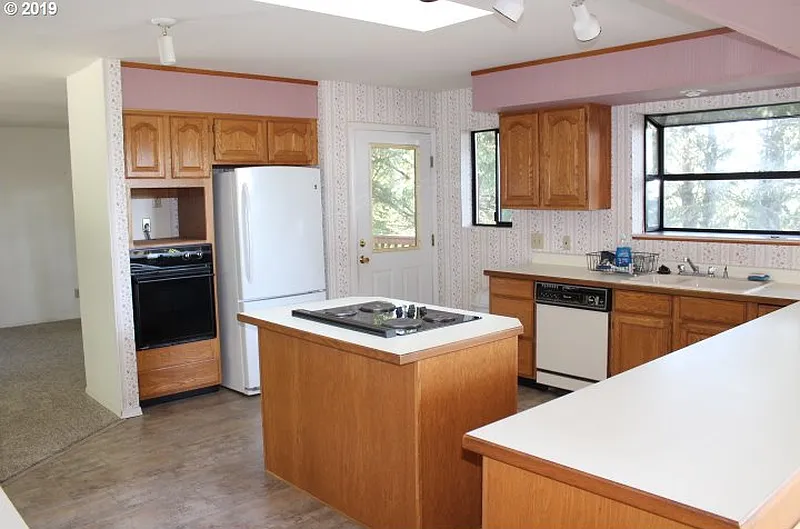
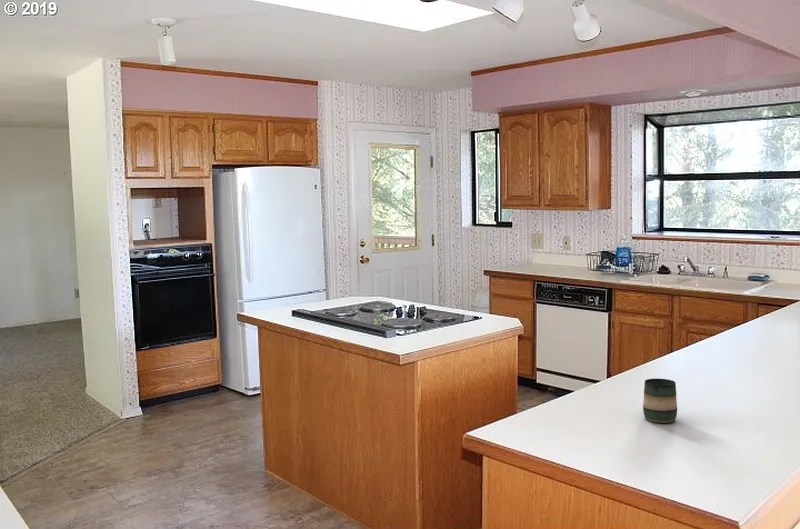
+ mug [642,378,678,424]
